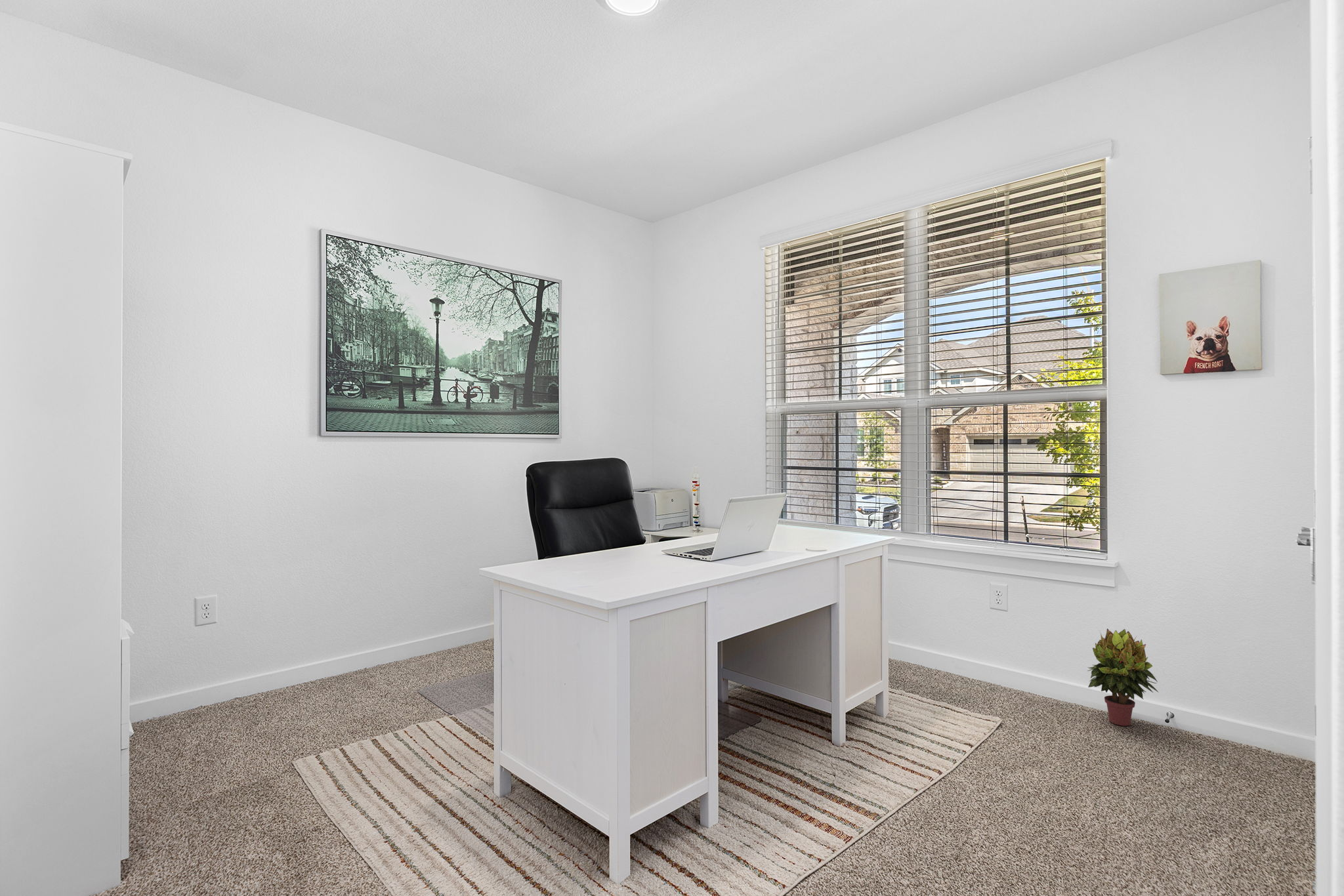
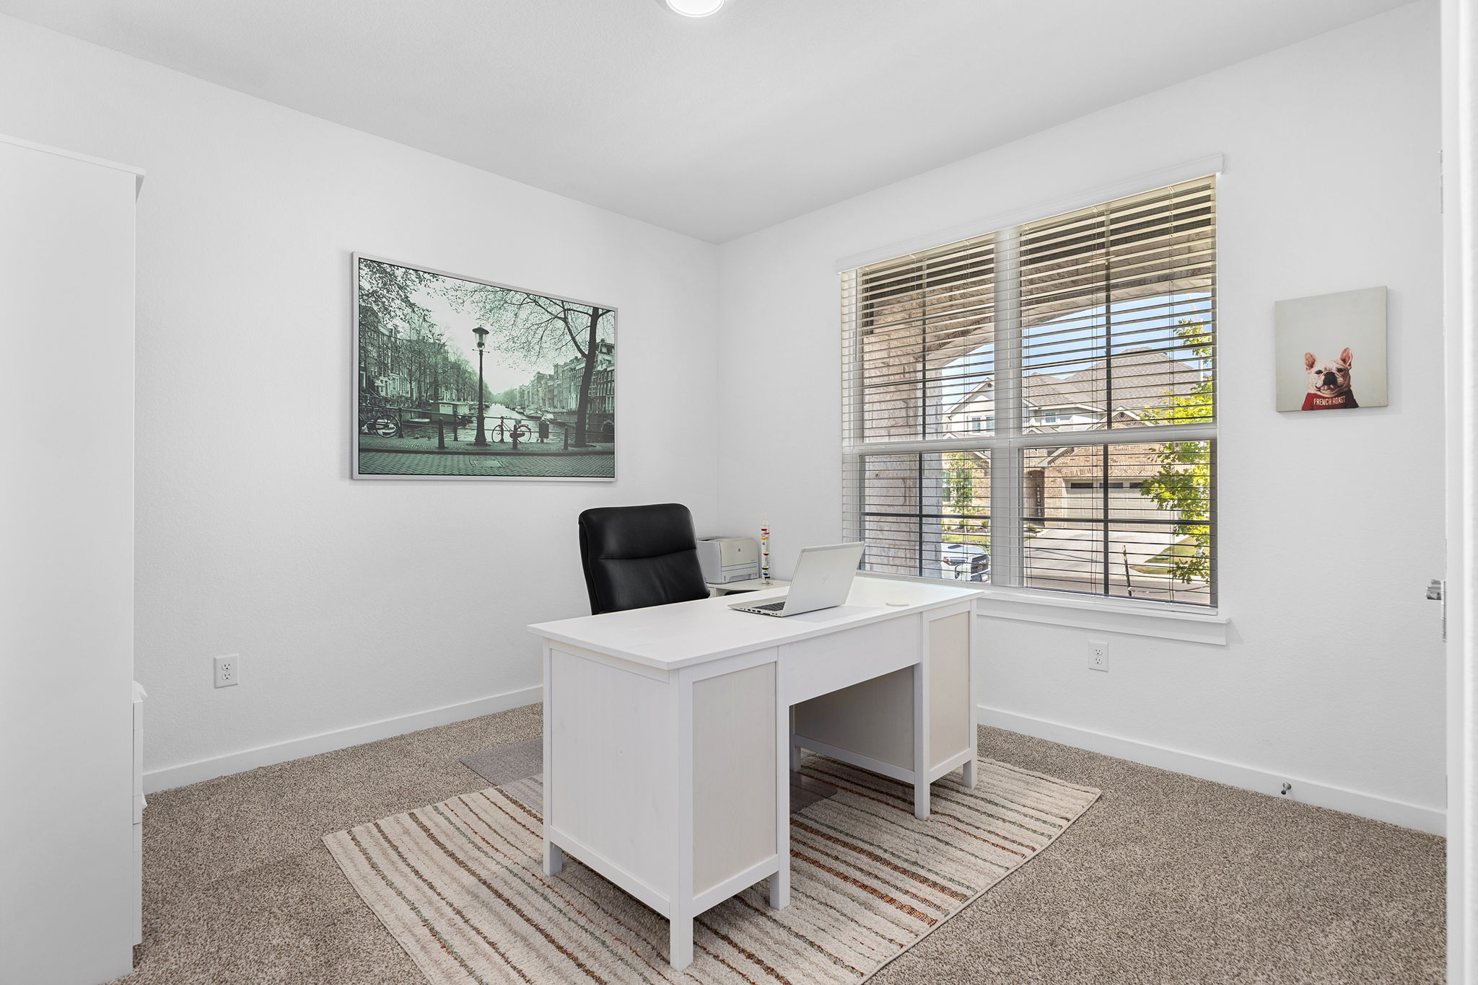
- potted plant [1087,628,1160,727]
